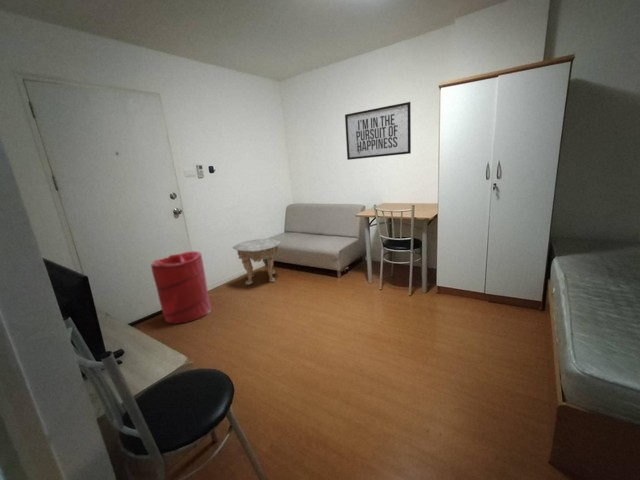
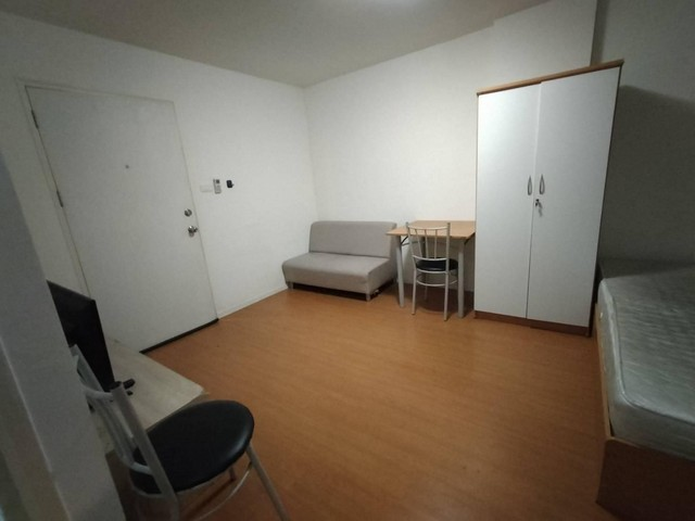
- side table [232,238,282,286]
- laundry hamper [150,250,212,325]
- mirror [344,101,412,161]
